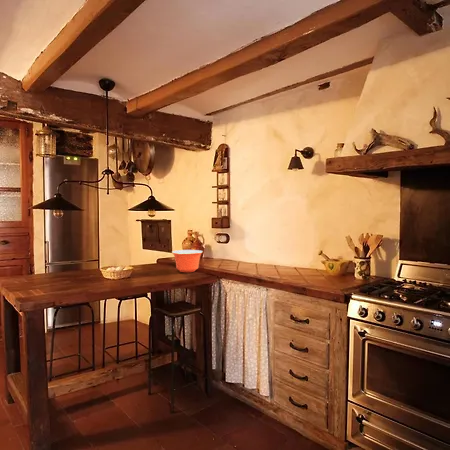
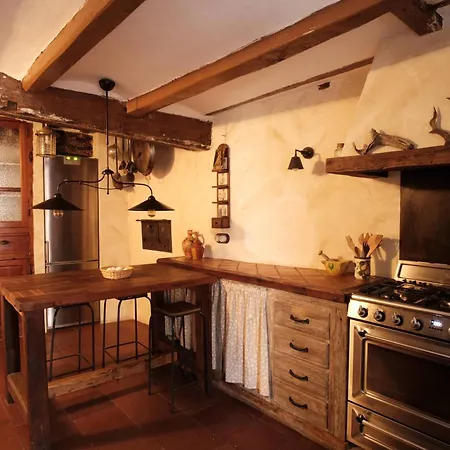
- mixing bowl [171,249,204,273]
